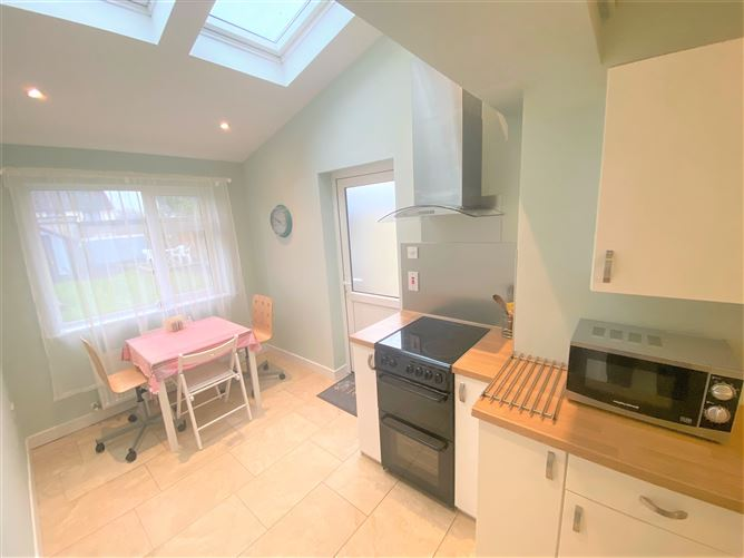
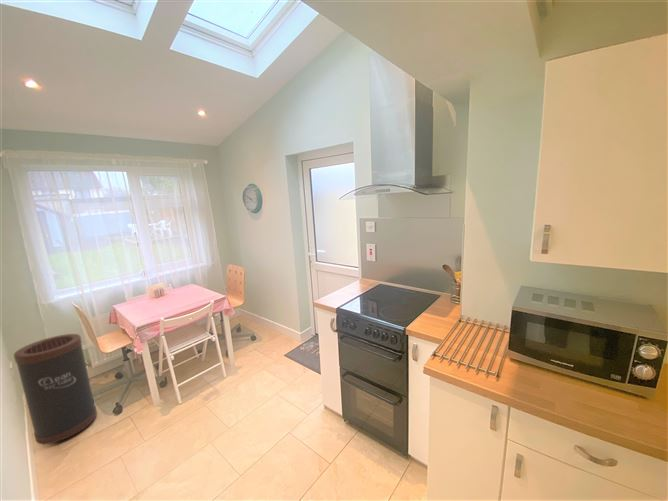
+ trash can [13,333,98,446]
